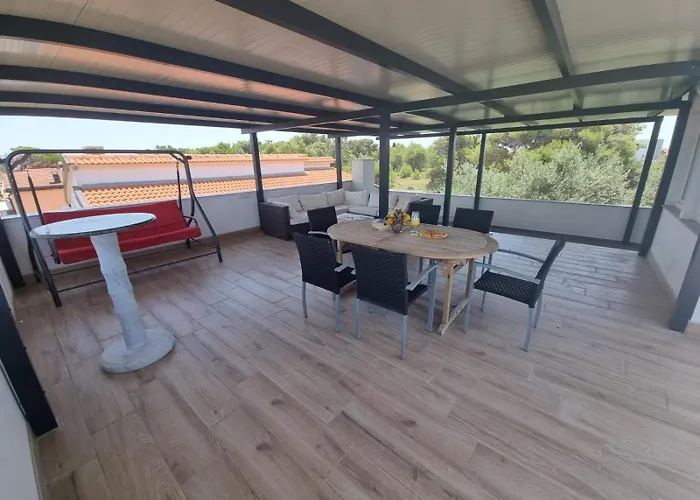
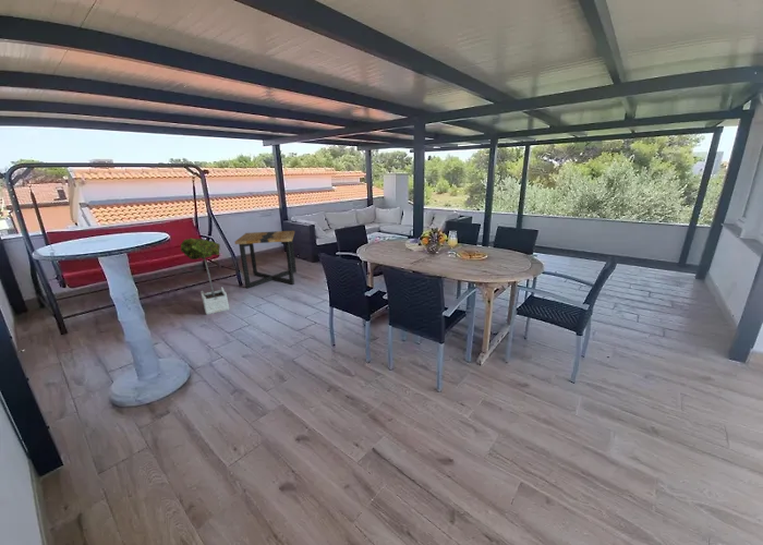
+ potted tree [180,238,230,316]
+ side table [233,230,298,289]
